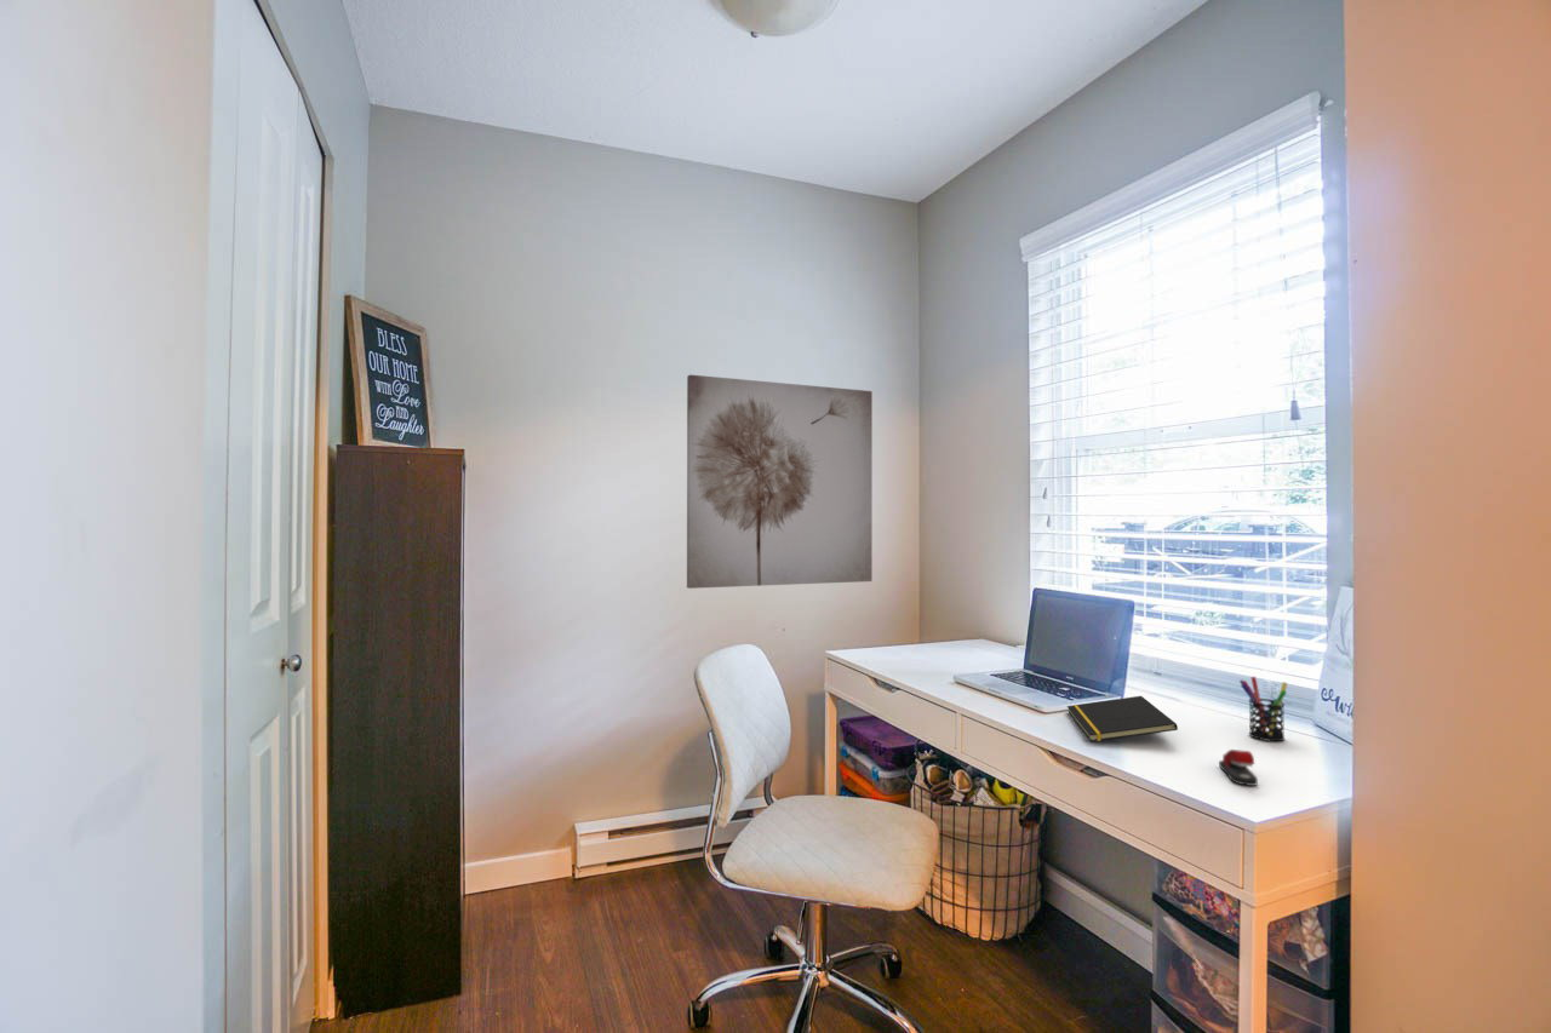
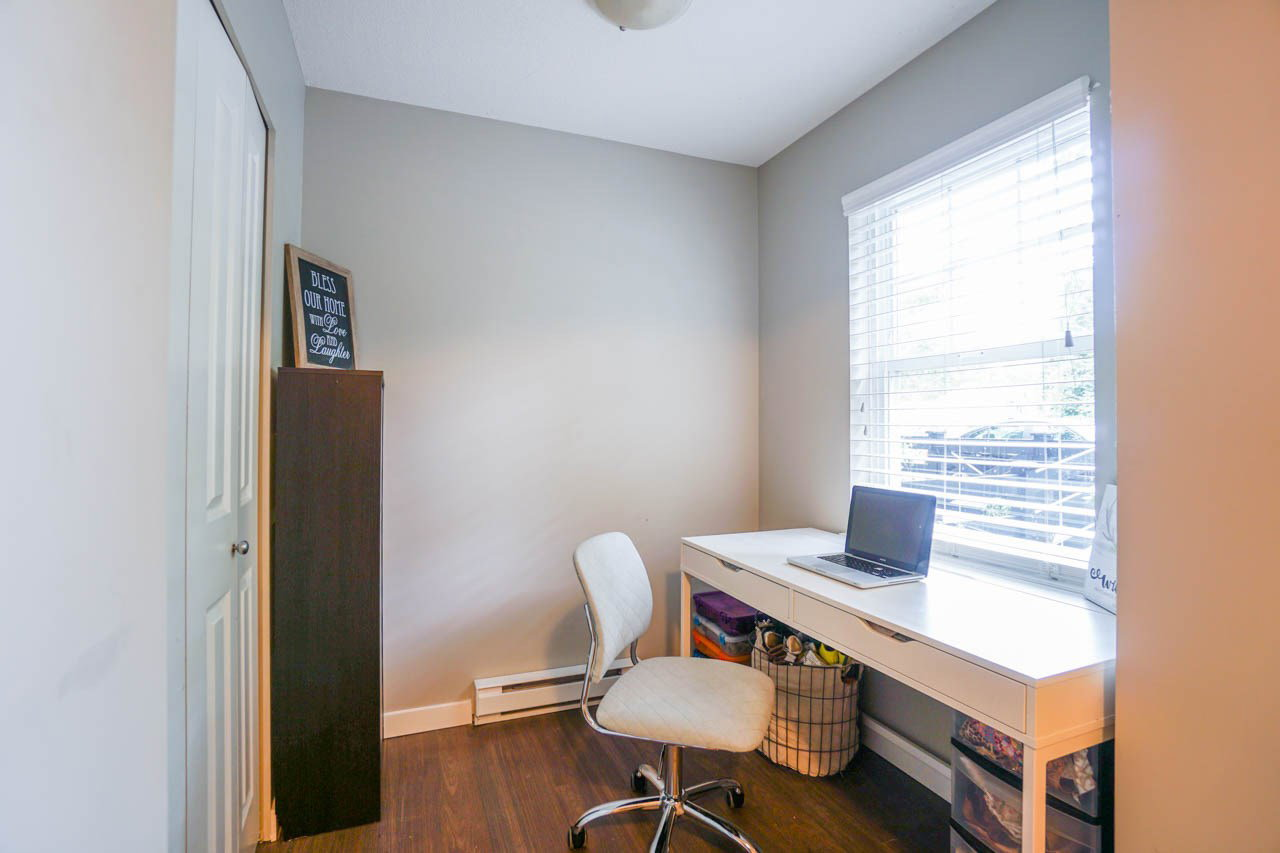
- wall art [686,373,874,590]
- stapler [1218,748,1259,787]
- notepad [1066,695,1179,742]
- pen holder [1238,676,1288,742]
